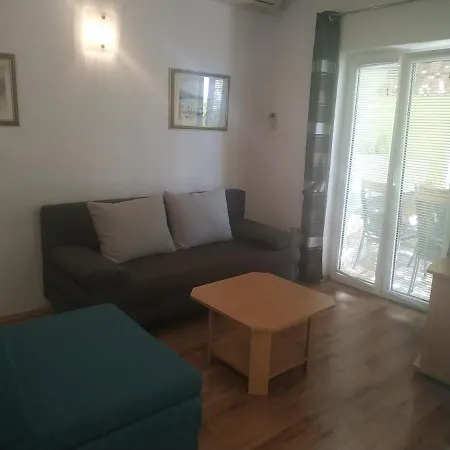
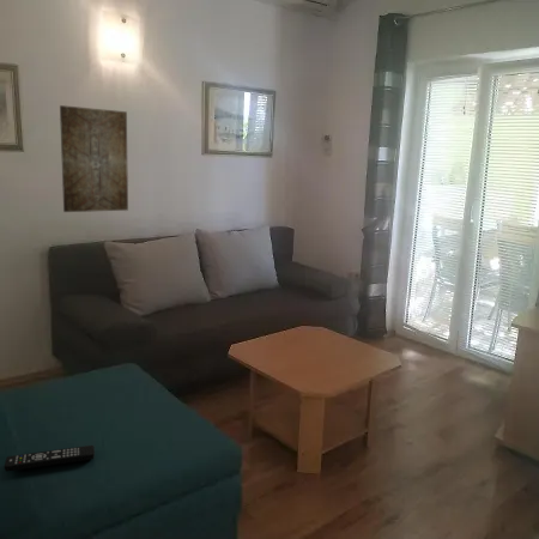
+ wall art [59,104,129,213]
+ remote control [4,444,96,473]
